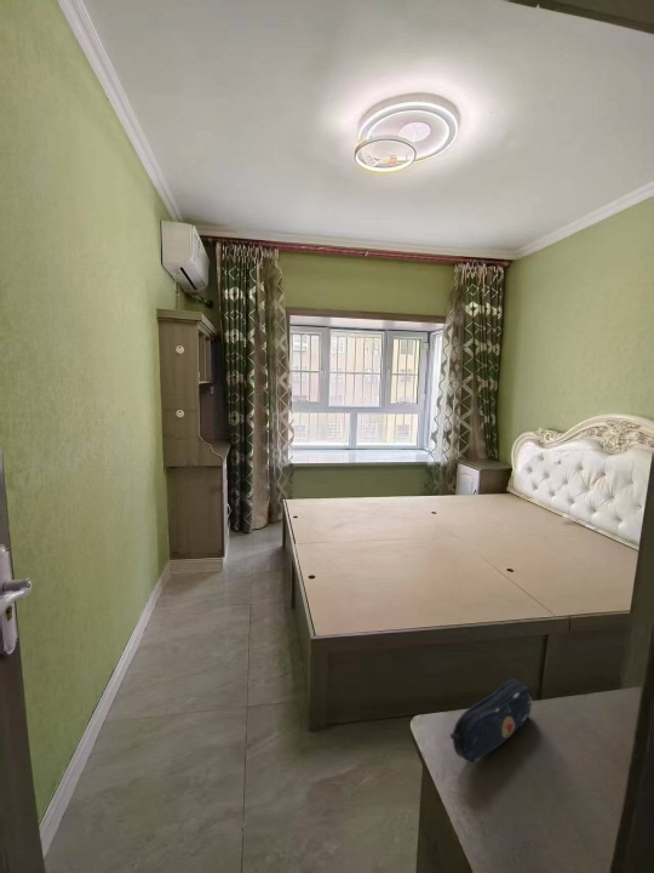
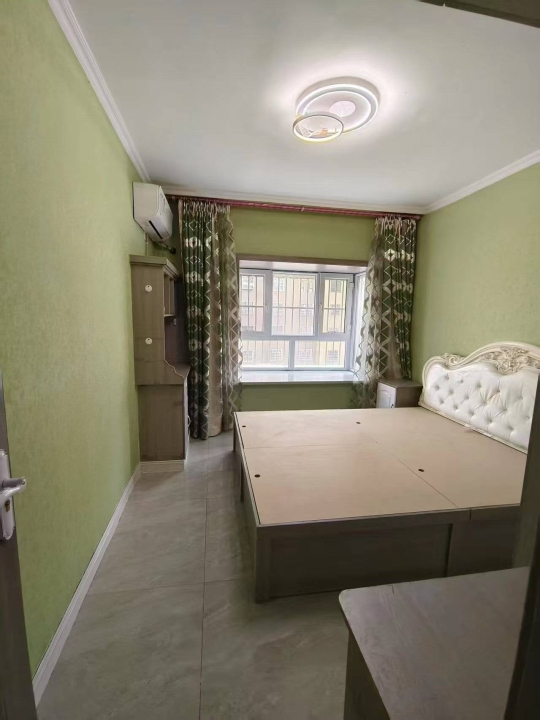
- pencil case [449,678,533,763]
